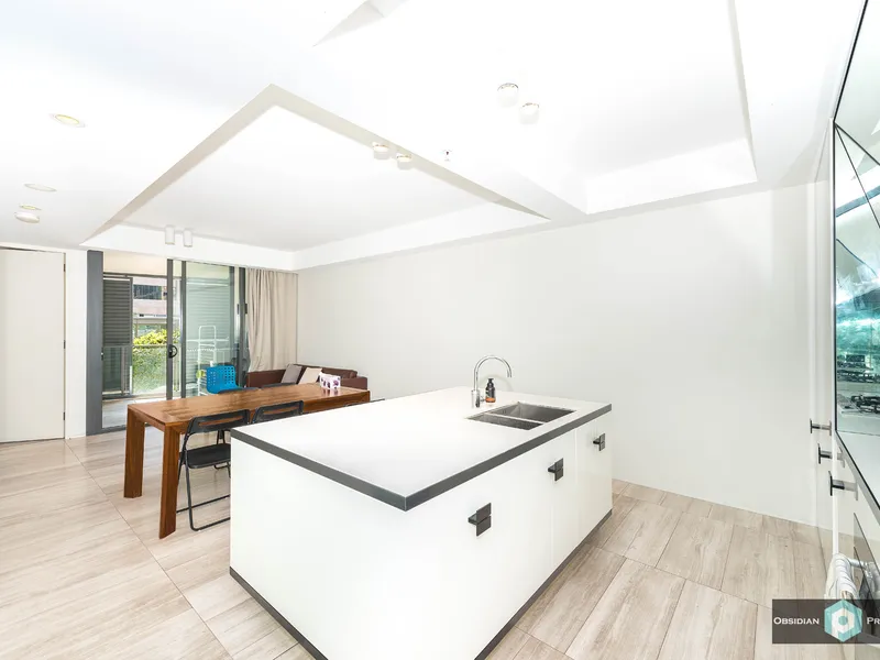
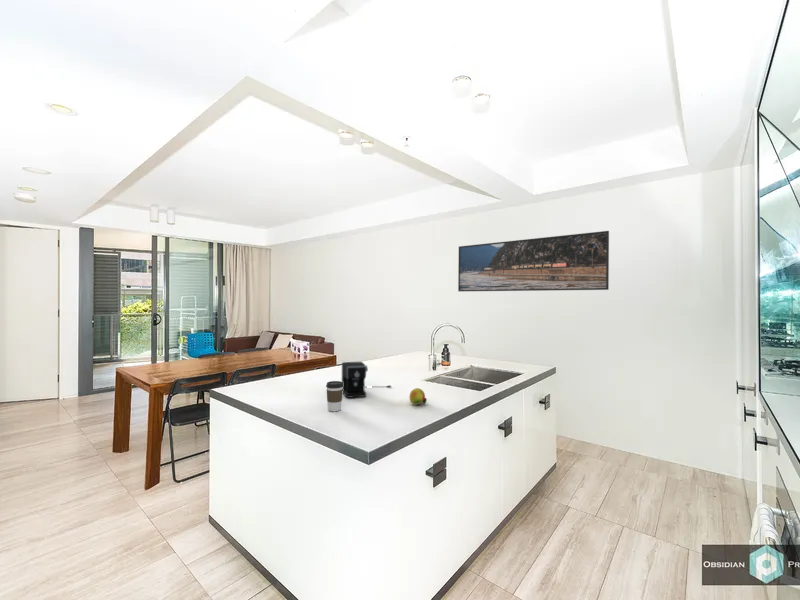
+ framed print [457,230,610,292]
+ fruit [408,387,428,406]
+ coffee maker [341,361,392,399]
+ coffee cup [325,380,343,412]
